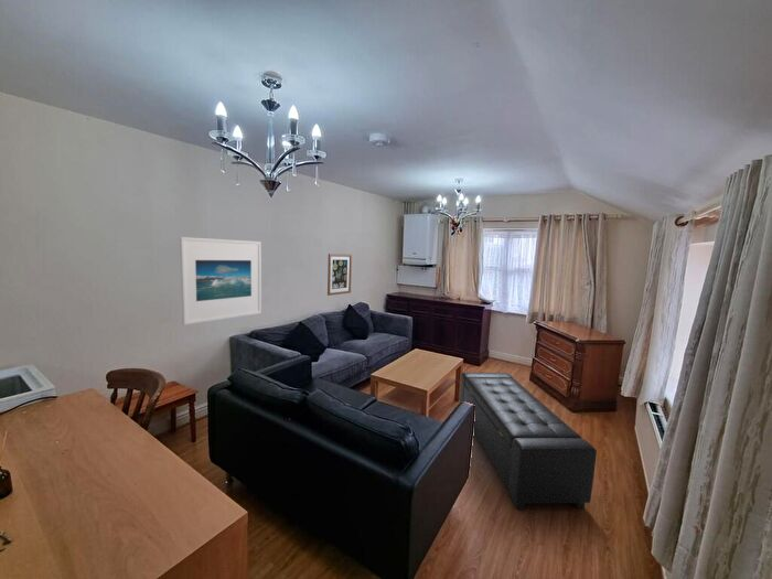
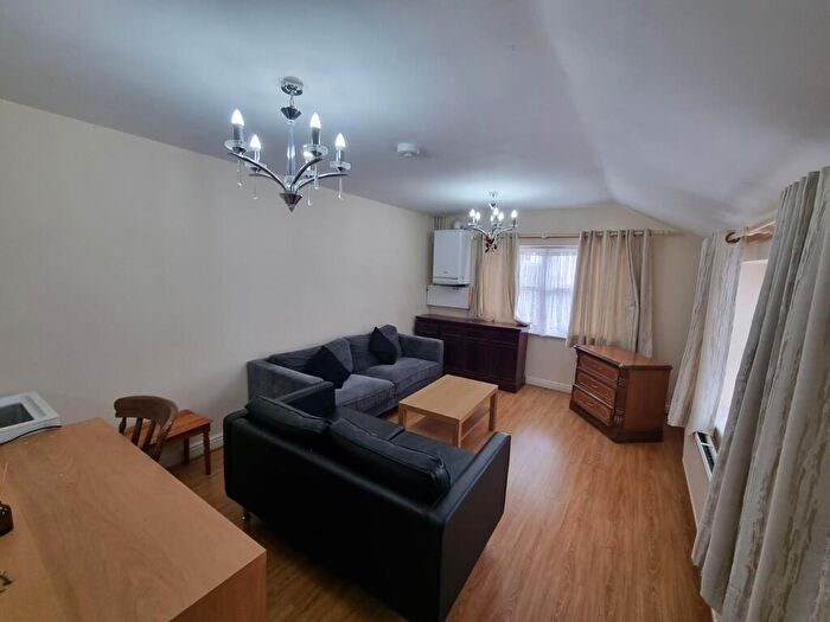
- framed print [179,236,262,326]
- ottoman [459,372,598,510]
- wall art [326,253,353,297]
